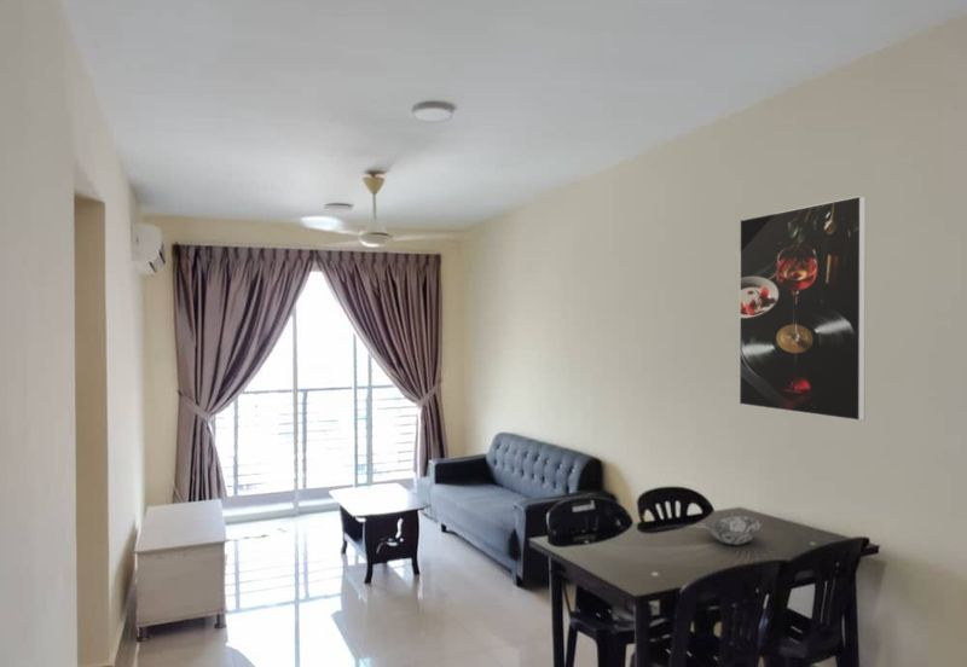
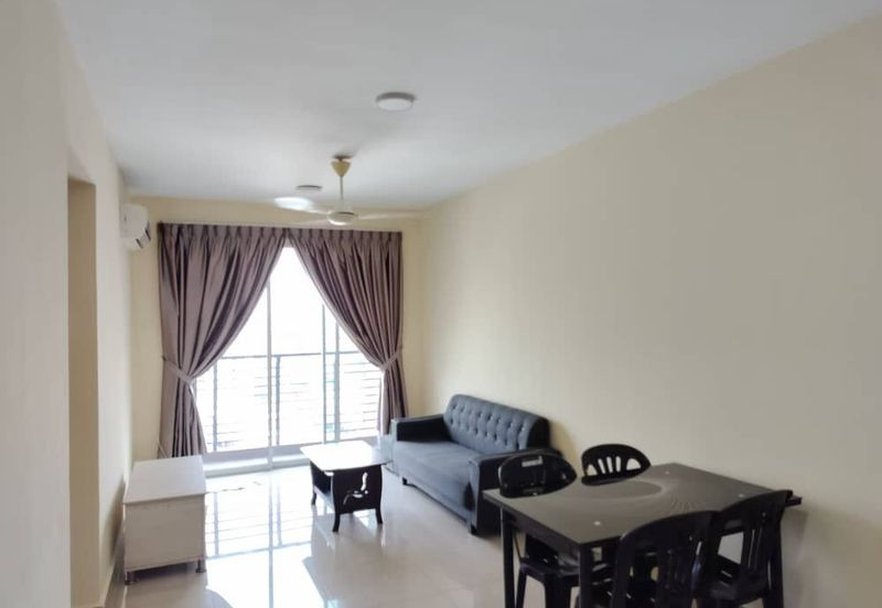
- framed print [739,195,867,422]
- decorative bowl [703,515,763,546]
